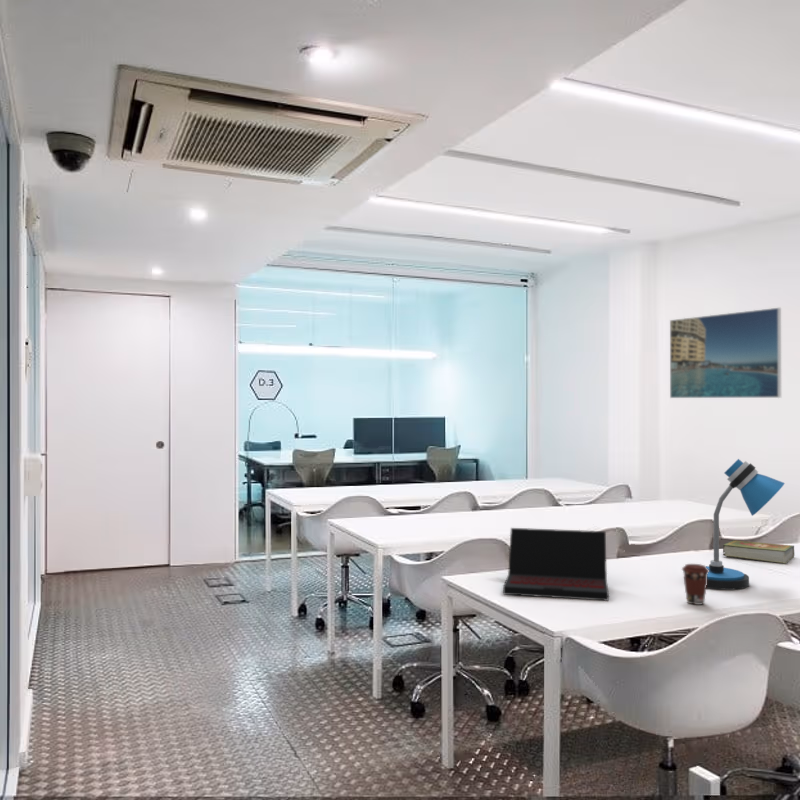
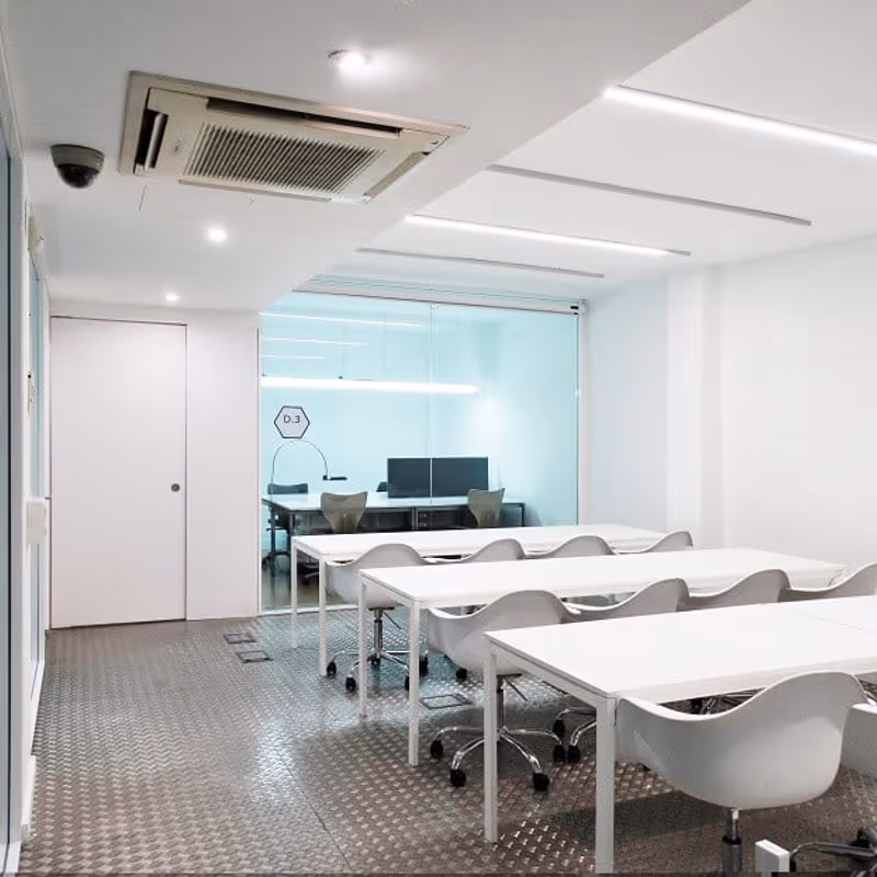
- book [722,539,796,565]
- desk lamp [706,458,786,591]
- coffee cup [681,563,709,606]
- laptop [502,527,610,602]
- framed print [669,307,782,399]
